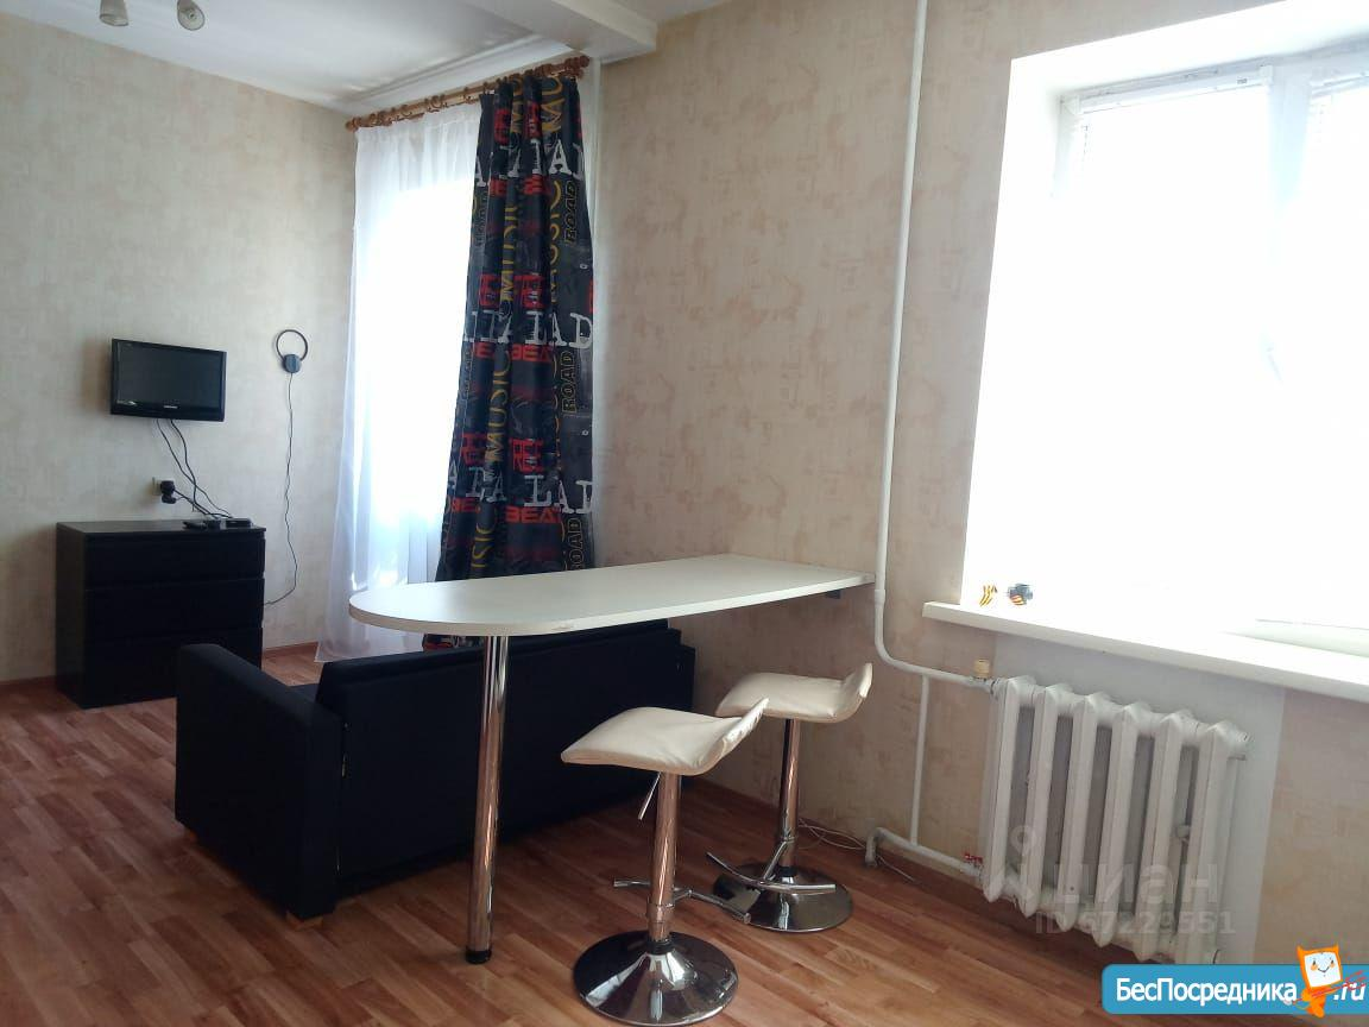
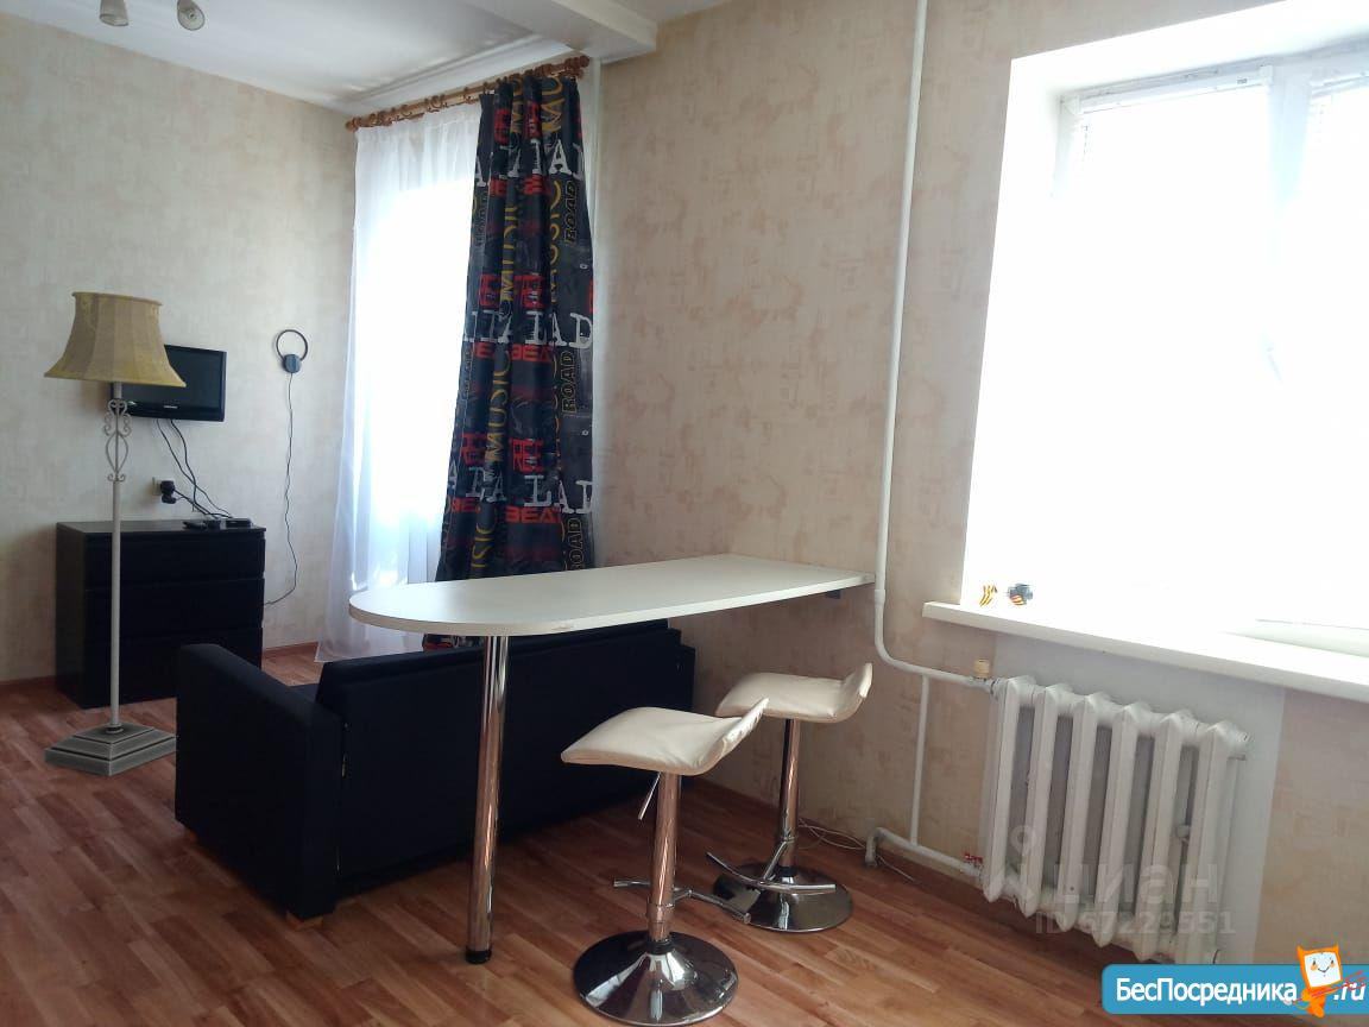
+ floor lamp [43,291,187,777]
